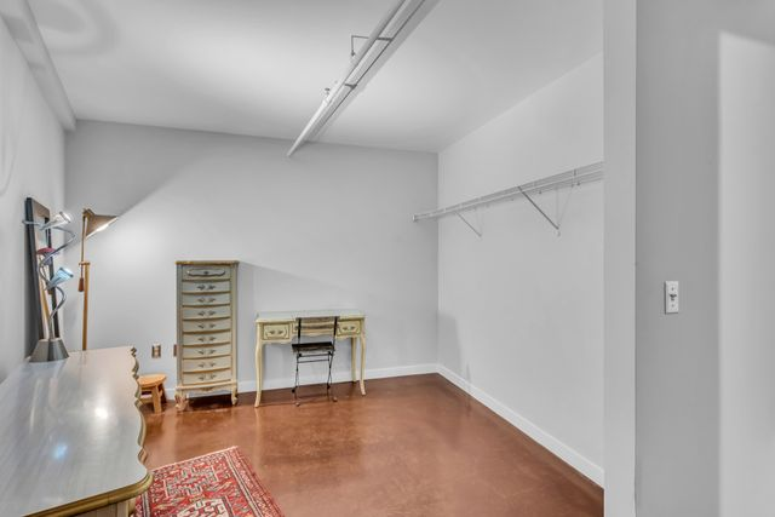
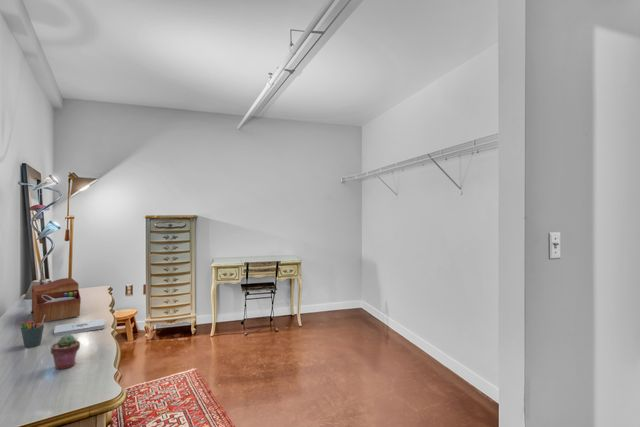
+ sewing box [30,277,82,324]
+ notepad [53,318,106,337]
+ pen holder [19,315,45,348]
+ potted succulent [50,334,81,370]
